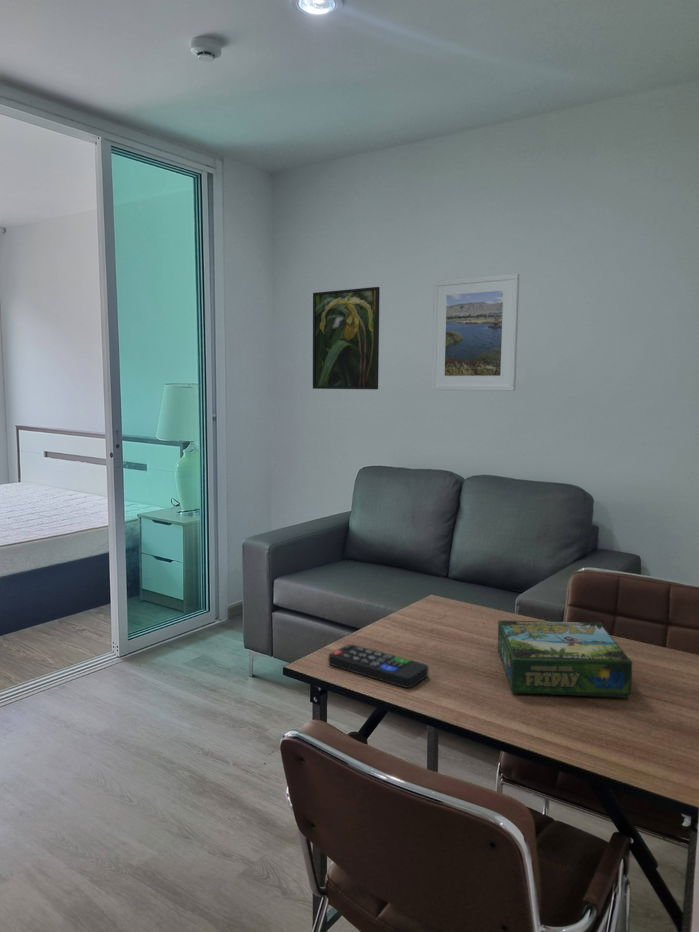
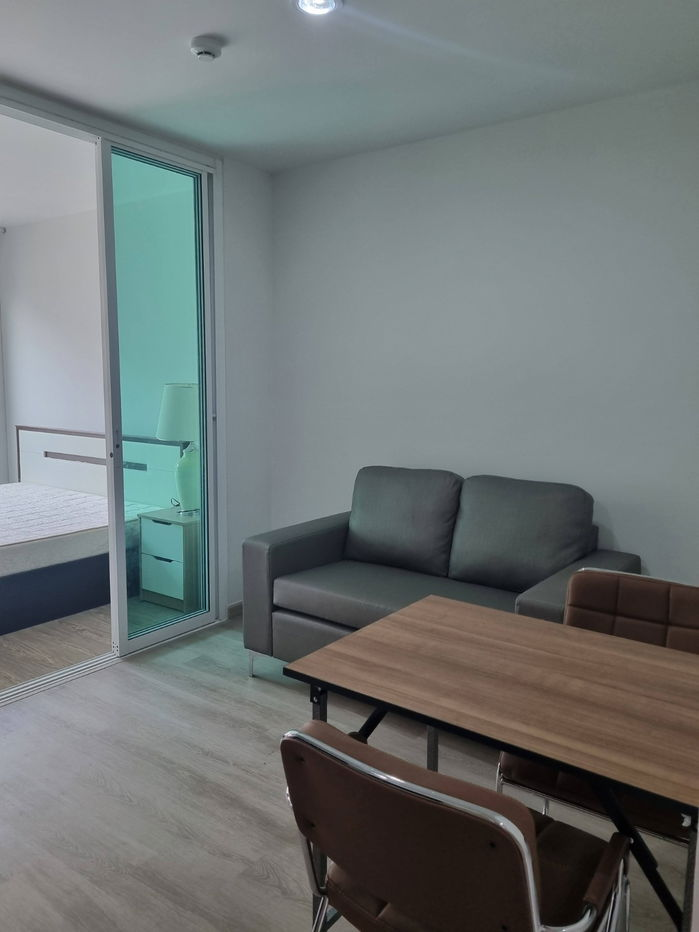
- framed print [431,273,520,392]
- board game [497,620,633,699]
- remote control [328,643,429,689]
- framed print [312,286,381,390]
